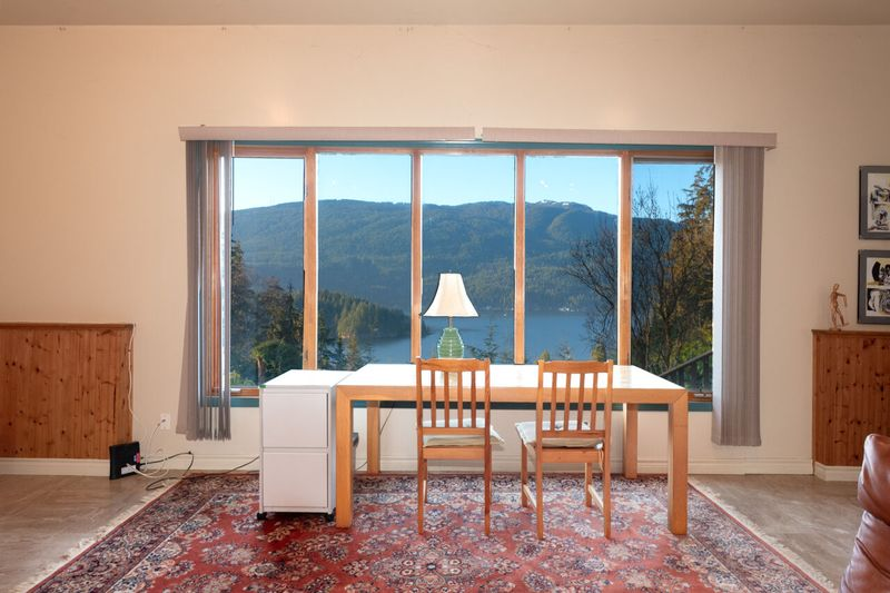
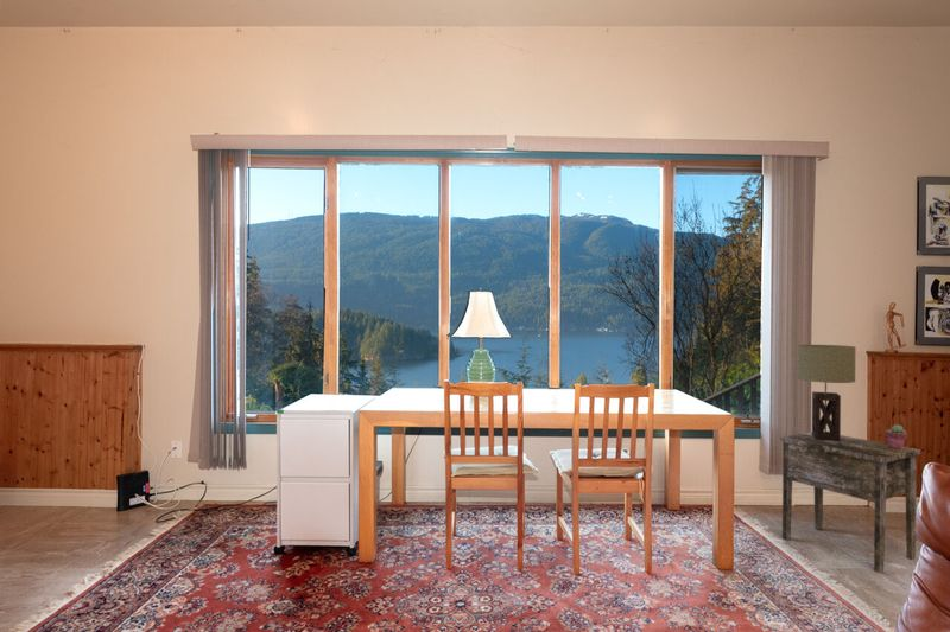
+ potted succulent [884,423,908,449]
+ table lamp [797,344,856,441]
+ side table [778,430,922,574]
